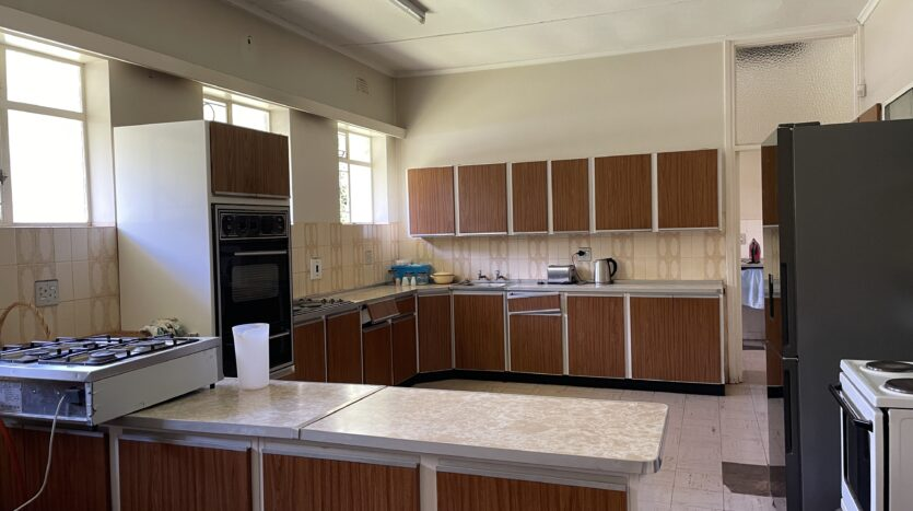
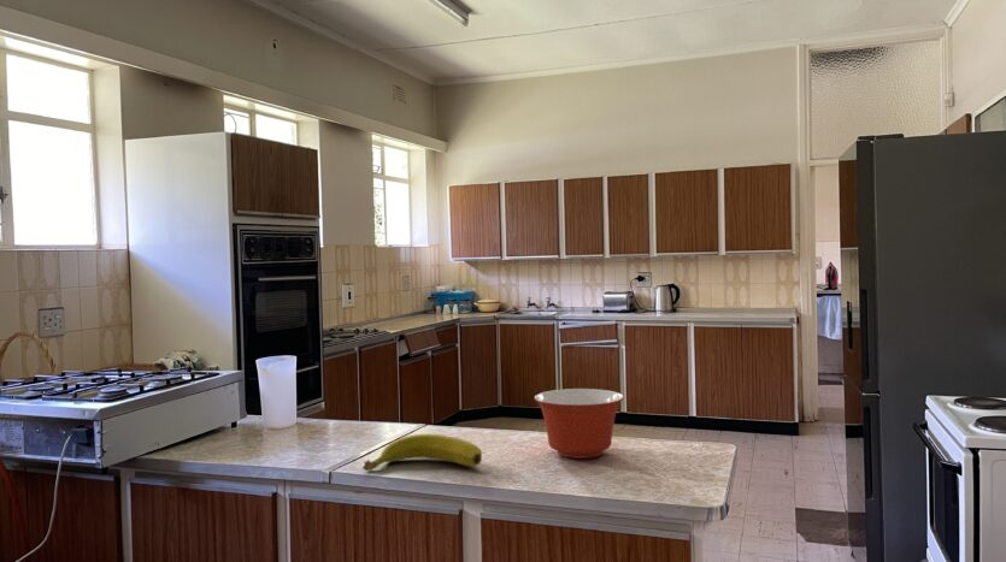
+ banana [361,433,483,472]
+ mixing bowl [533,388,625,460]
